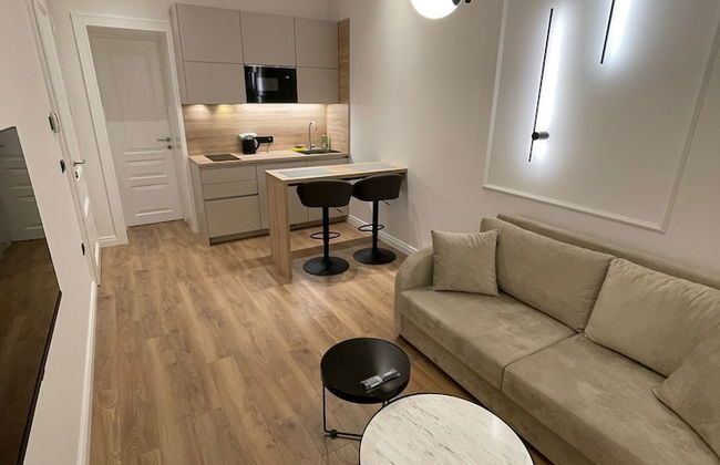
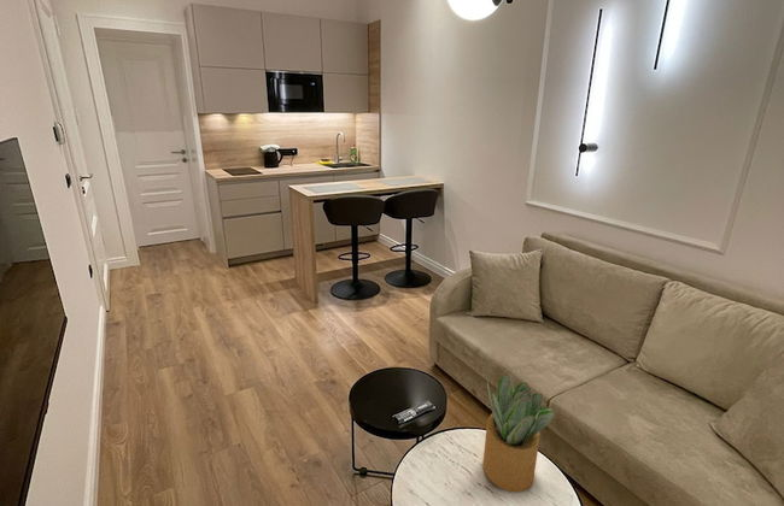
+ potted plant [481,372,555,494]
